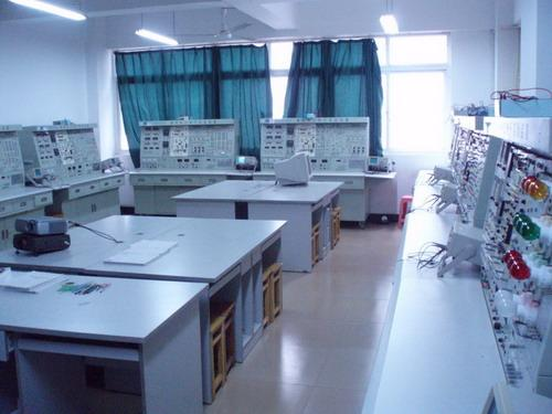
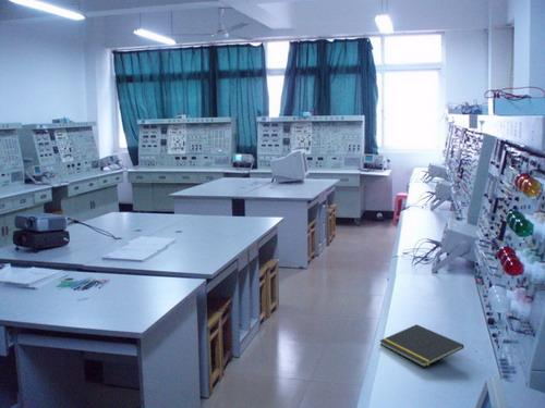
+ notepad [378,323,465,368]
